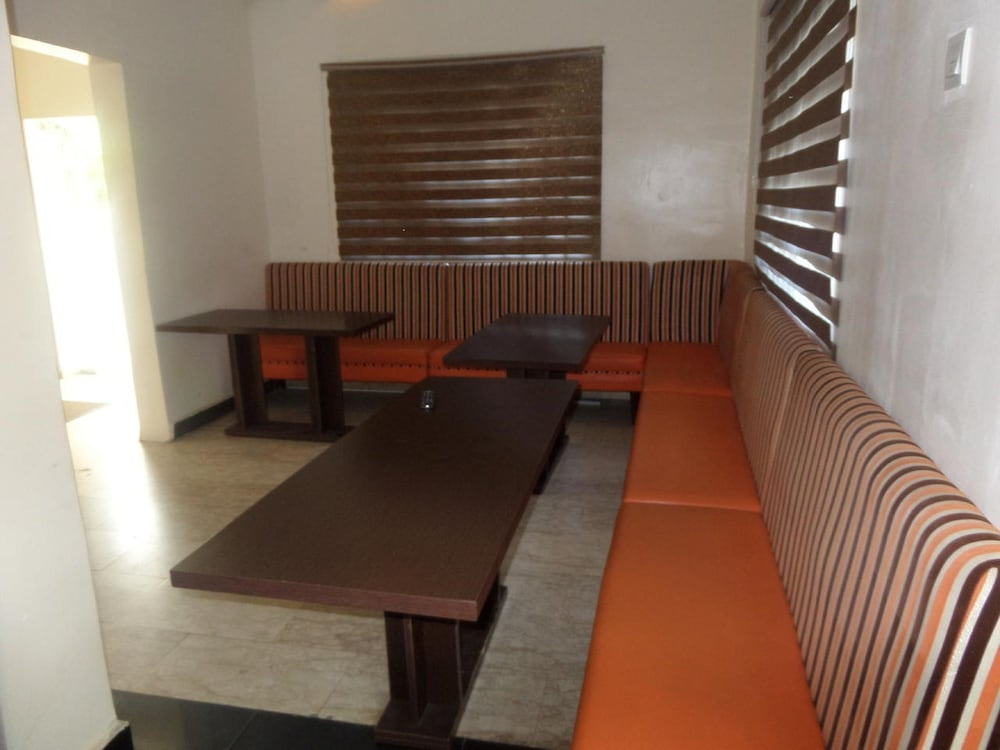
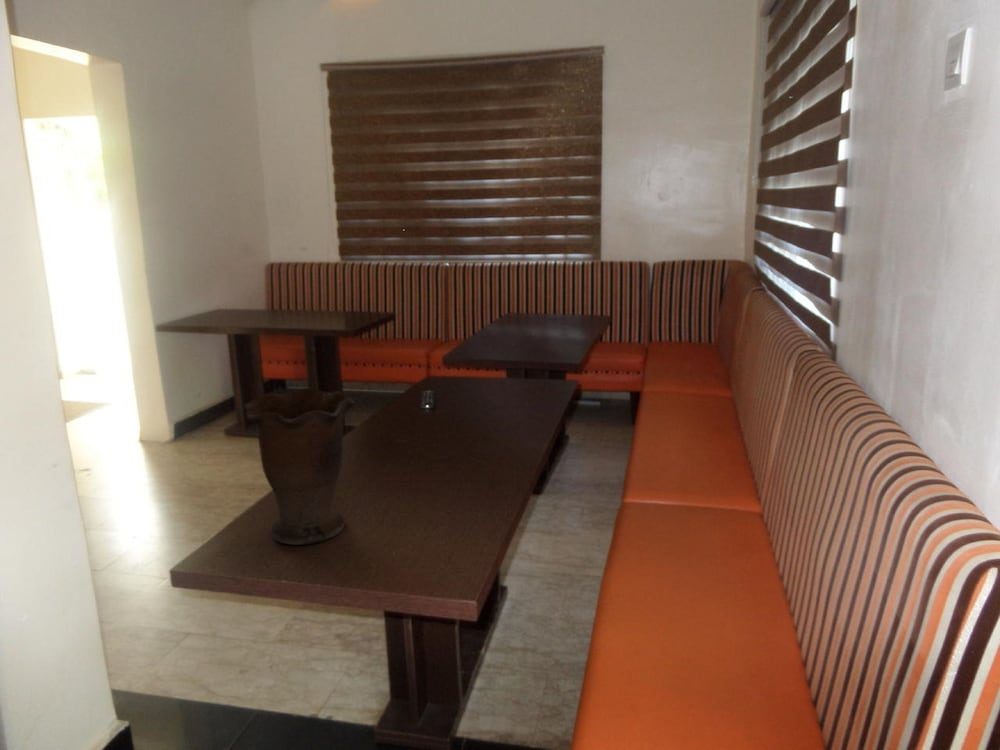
+ vase [243,387,356,546]
